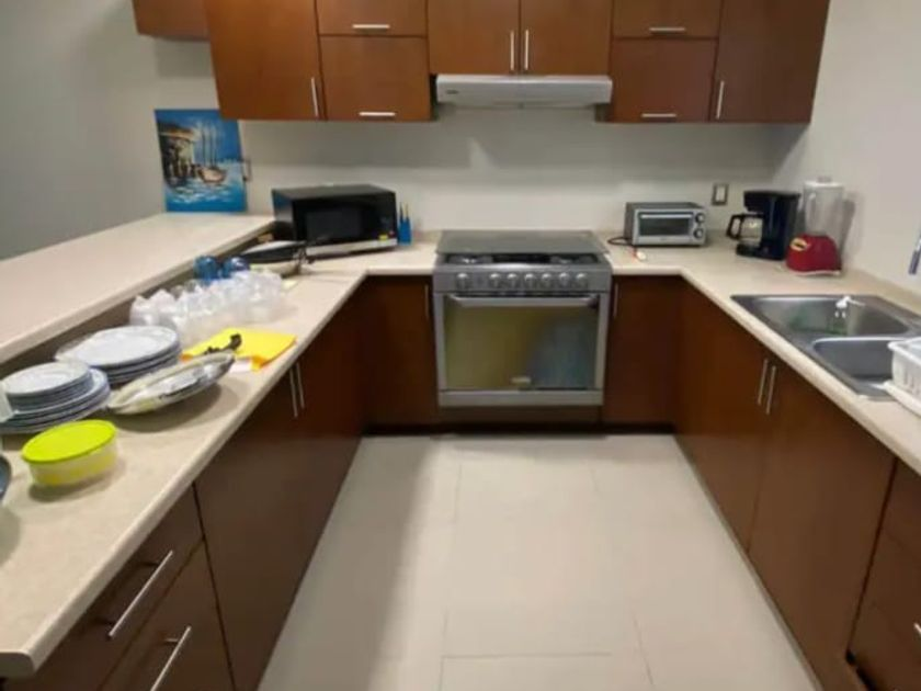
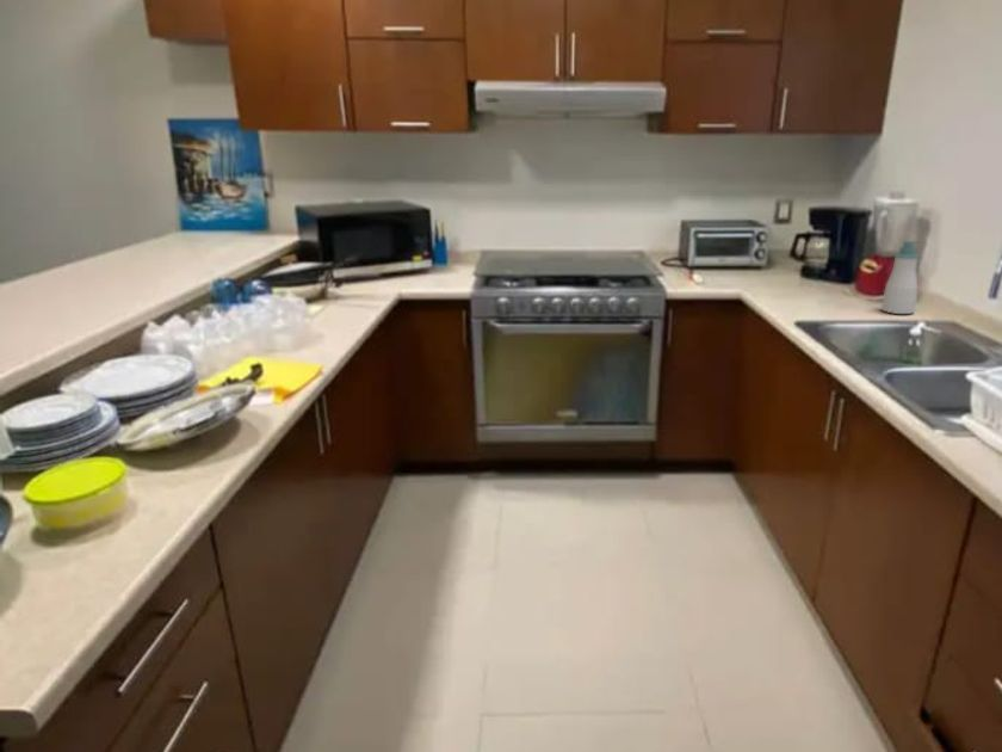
+ soap bottle [880,240,924,315]
